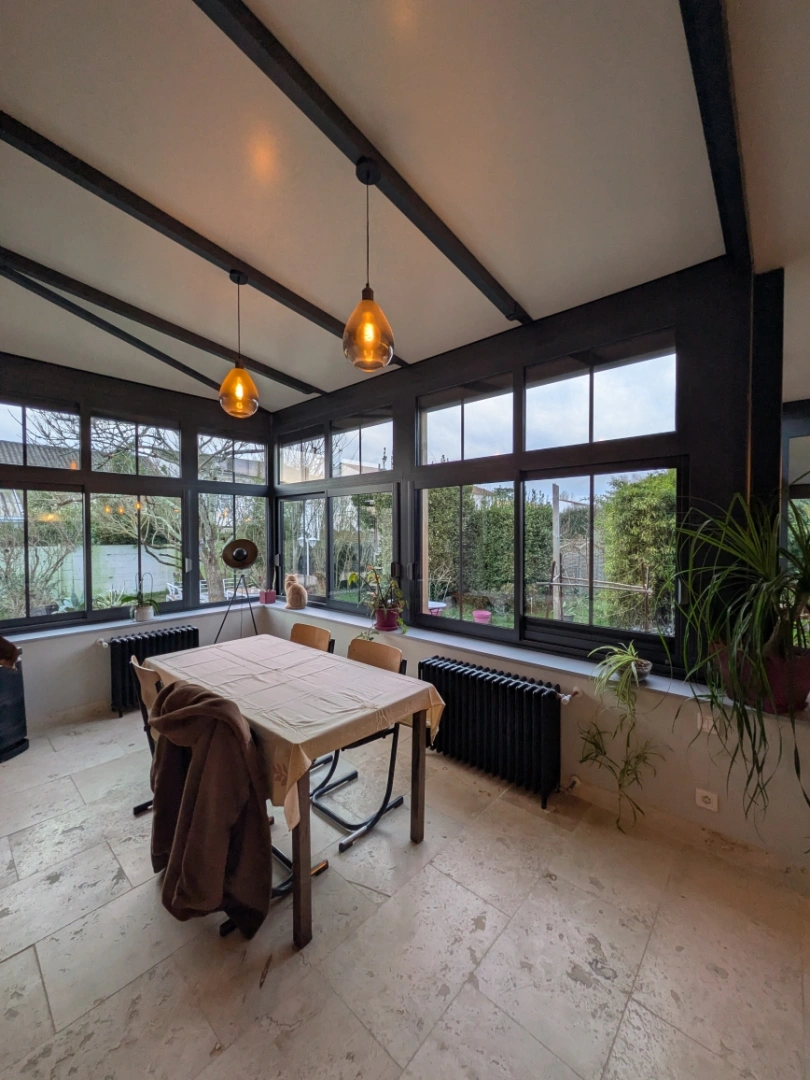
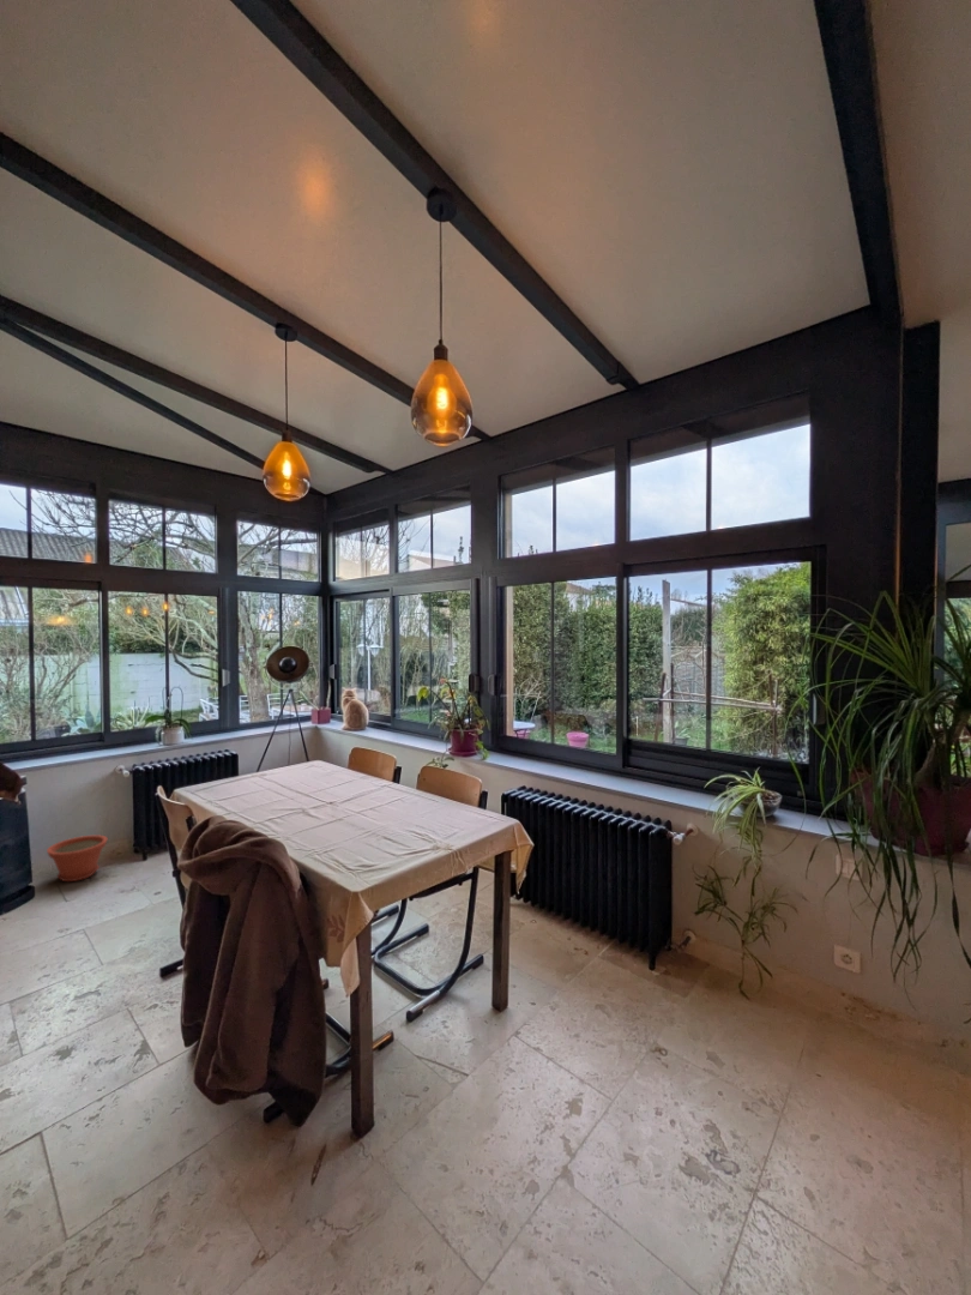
+ plant pot [46,835,108,883]
